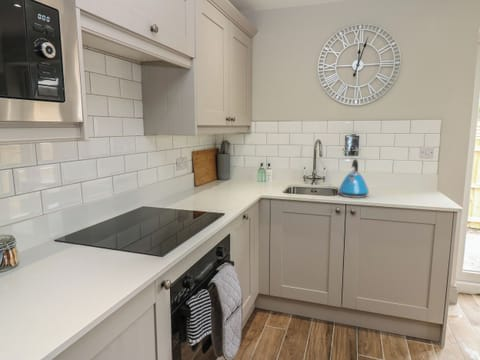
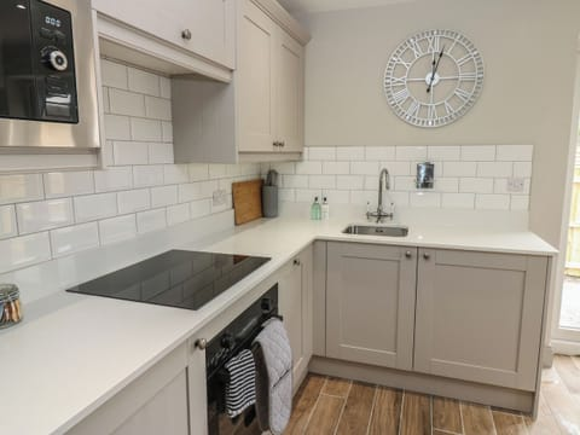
- kettle [338,158,370,199]
